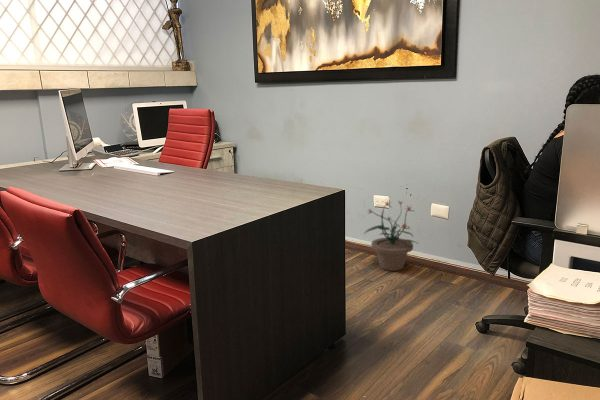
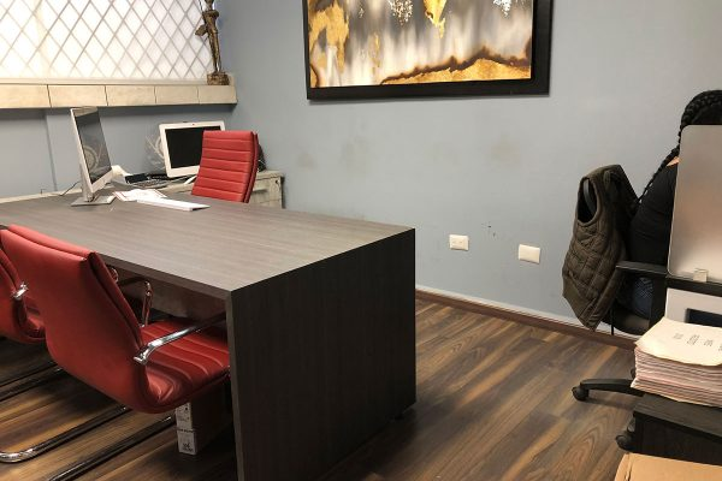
- potted plant [363,199,419,272]
